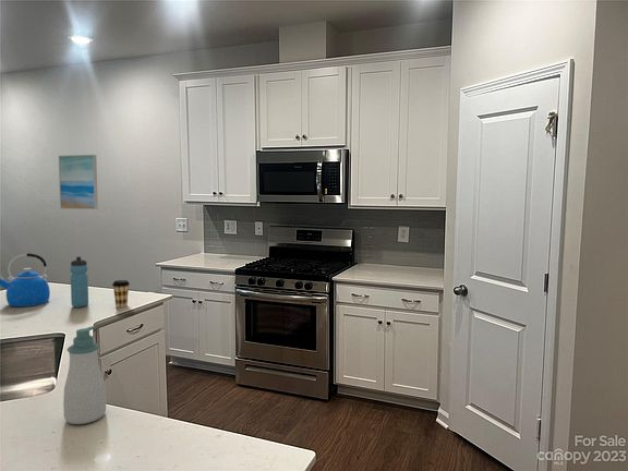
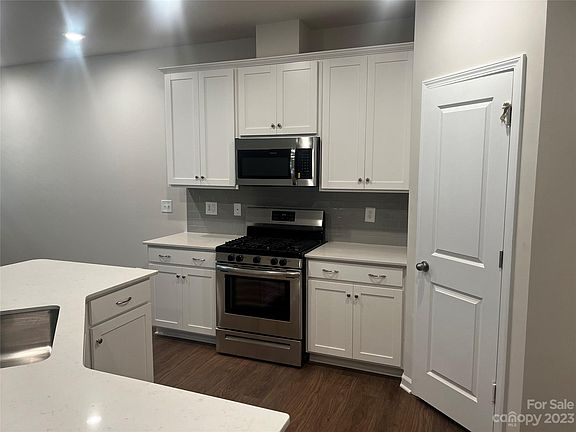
- water bottle [70,255,89,309]
- kettle [0,252,51,307]
- soap bottle [62,325,107,425]
- coffee cup [111,279,131,309]
- wall art [58,154,99,210]
